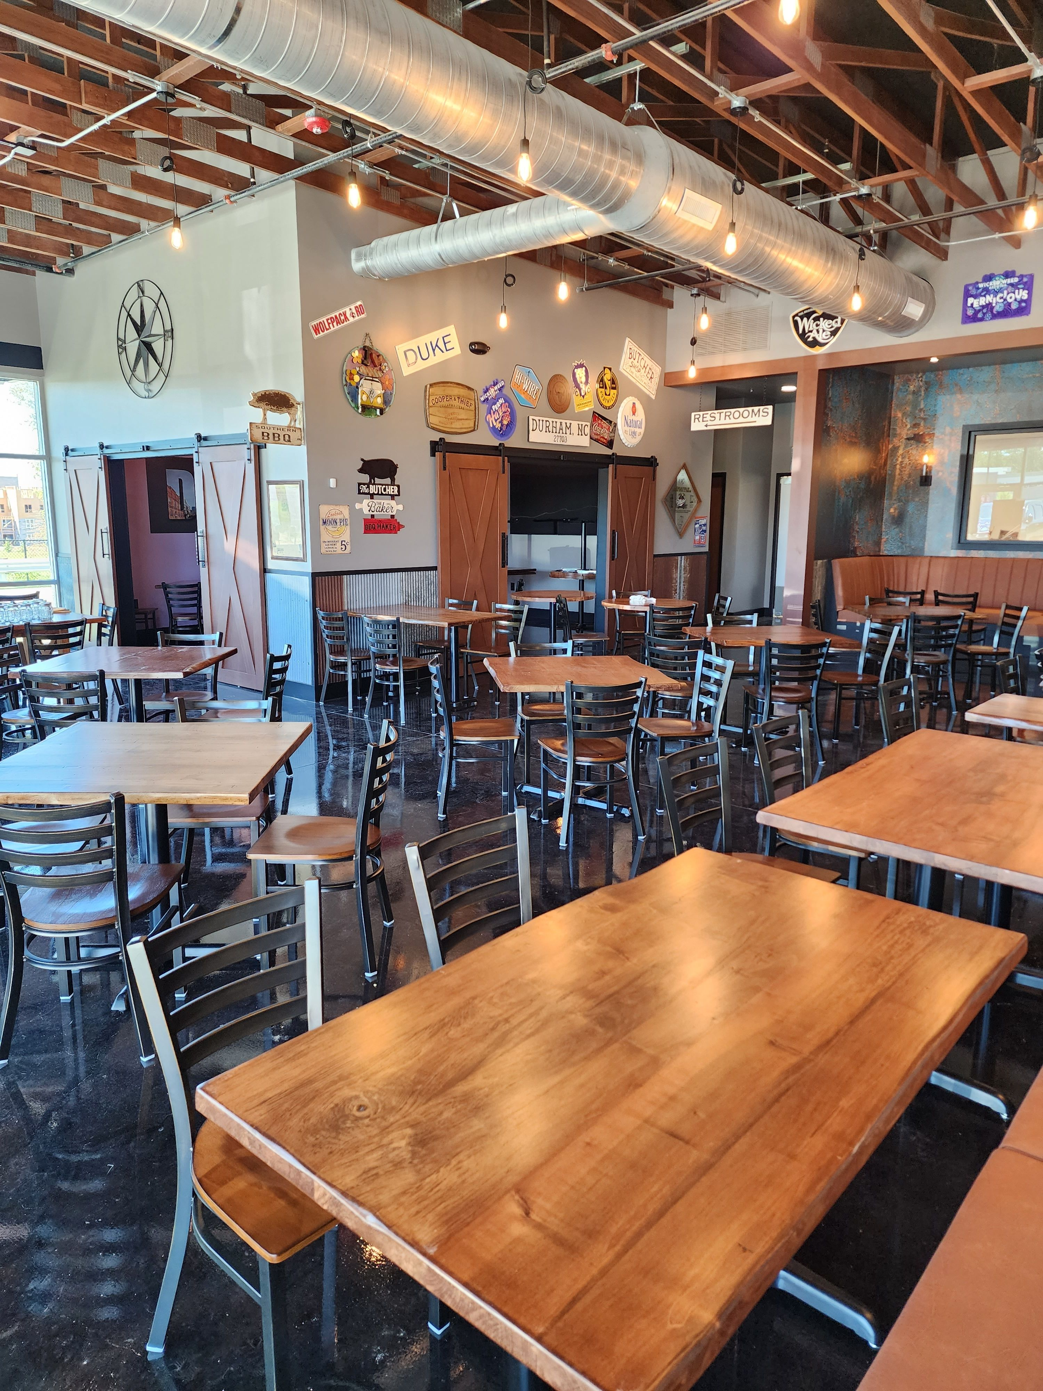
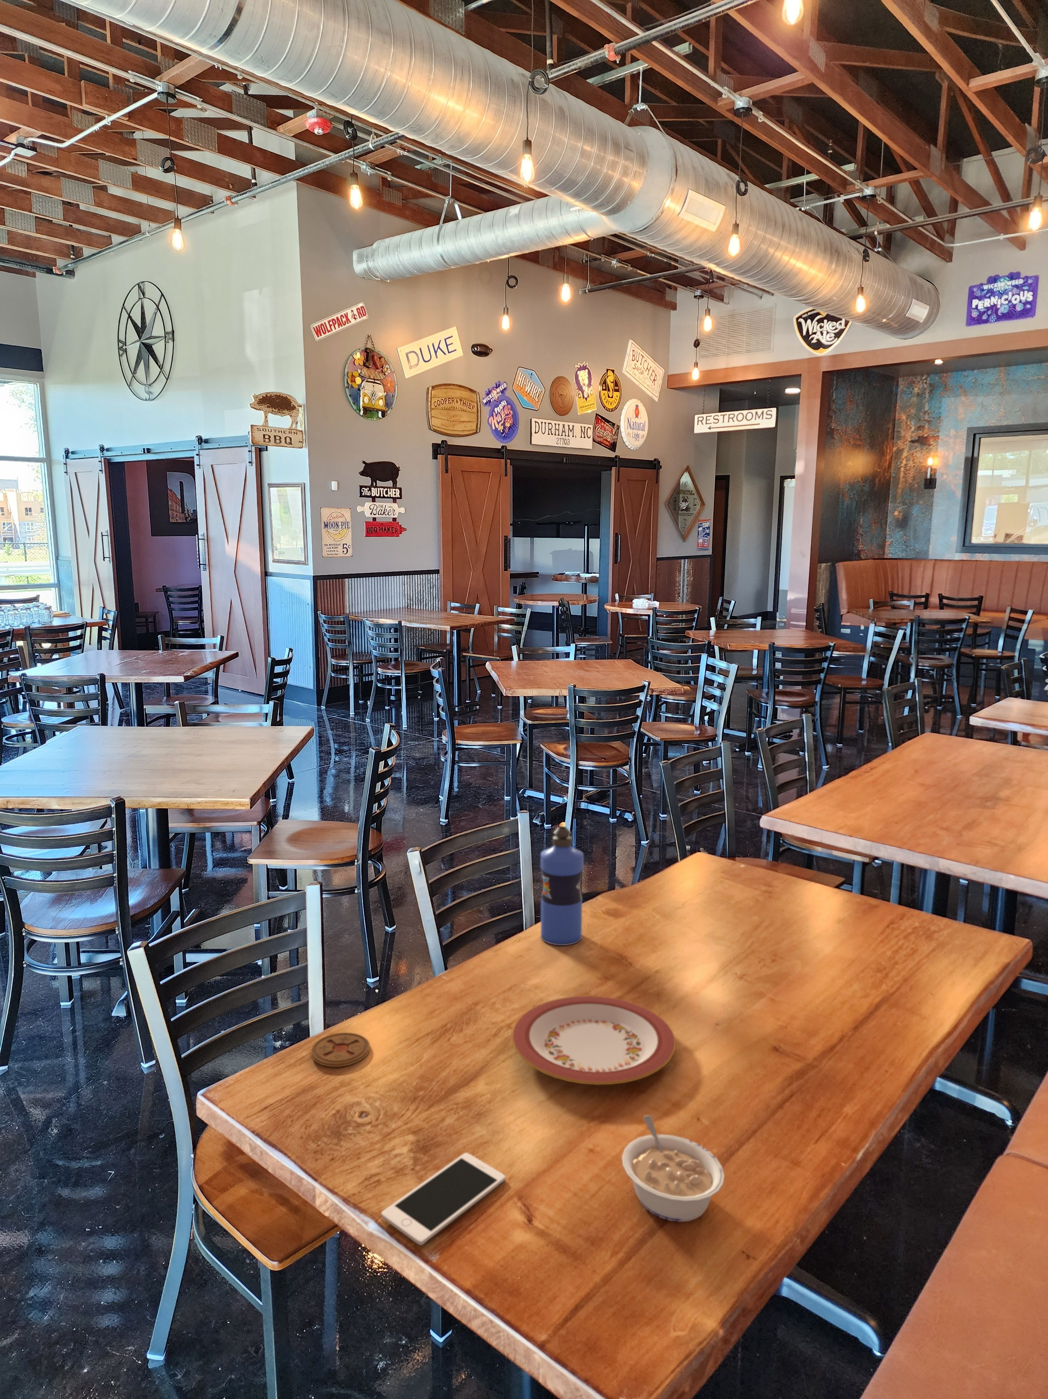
+ plate [512,996,676,1085]
+ coaster [310,1032,370,1067]
+ cell phone [381,1152,505,1246]
+ water bottle [541,826,585,946]
+ legume [622,1115,724,1222]
